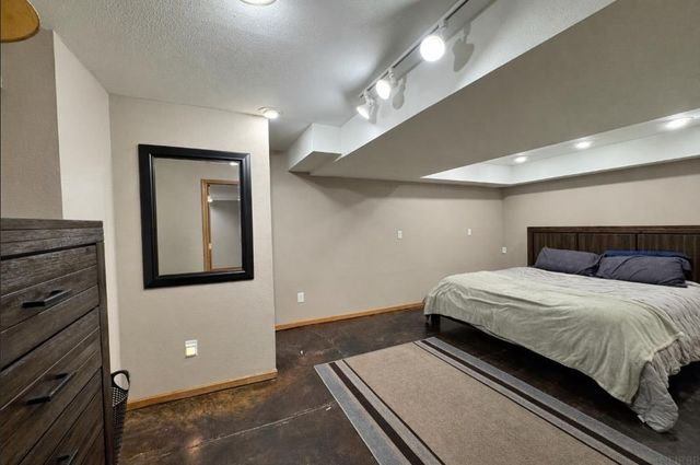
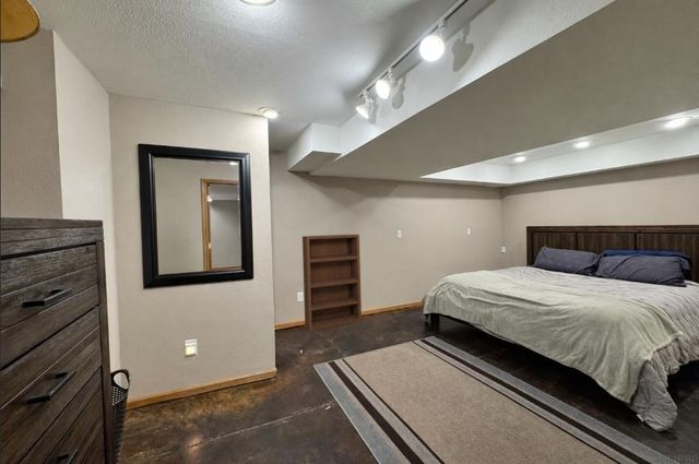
+ bookcase [301,234,363,332]
